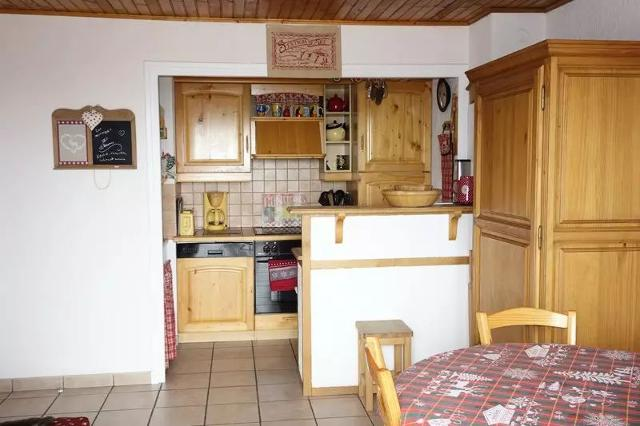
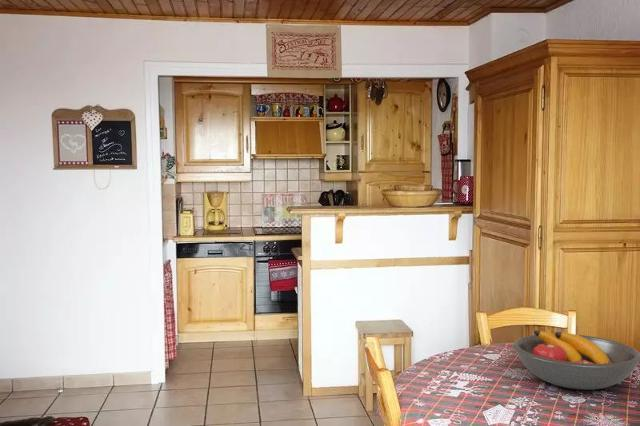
+ fruit bowl [512,329,640,391]
